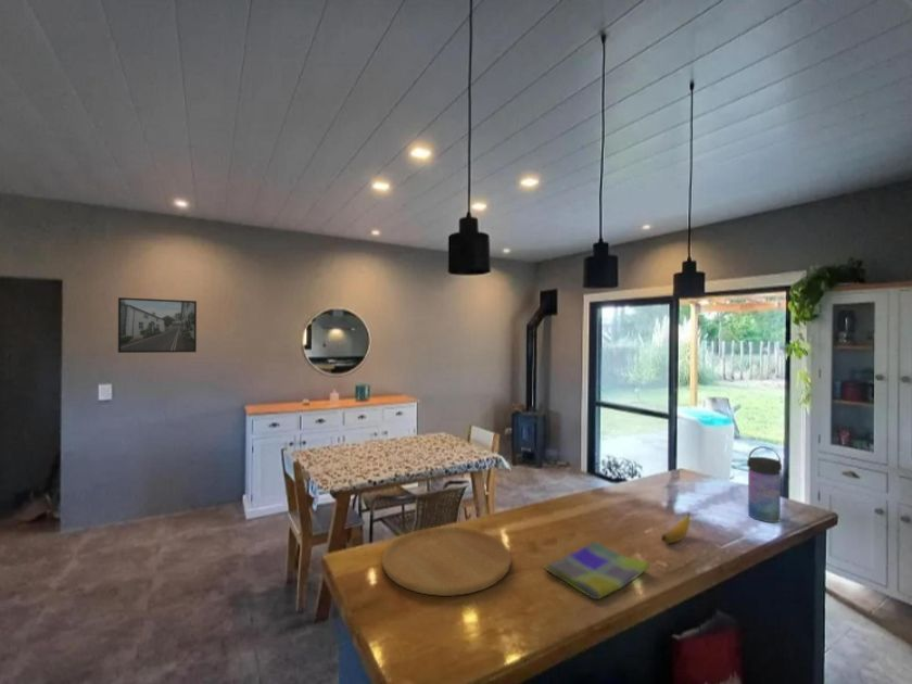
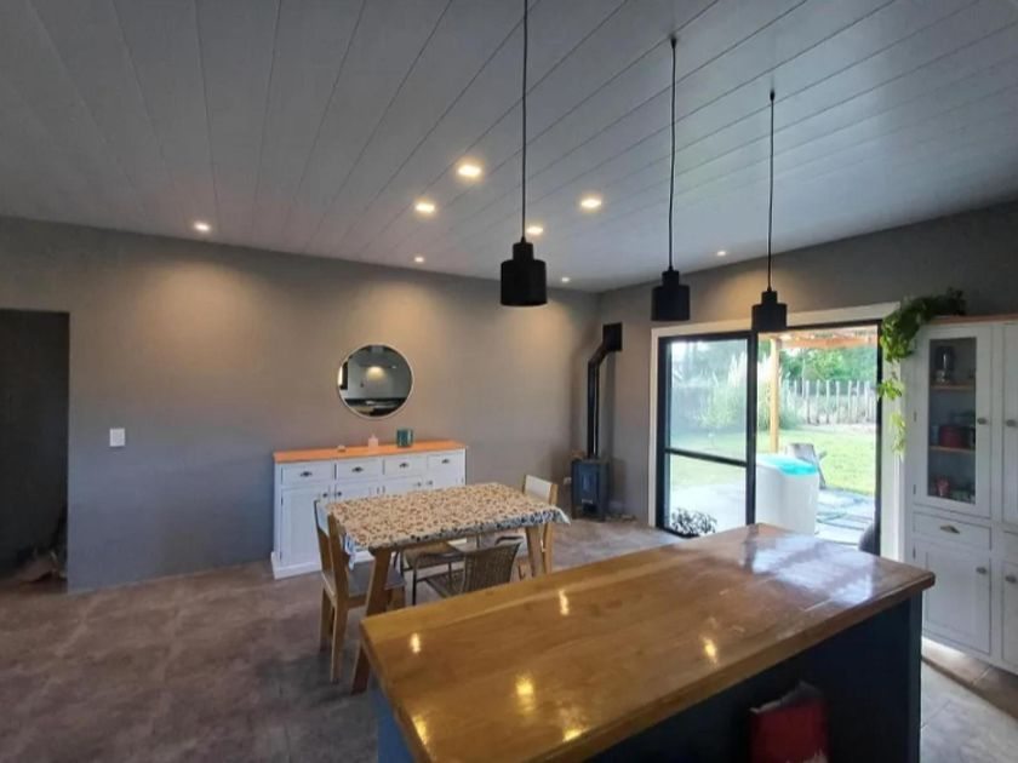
- banana [661,512,692,544]
- cutting board [381,525,512,597]
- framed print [117,296,198,354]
- water bottle [746,445,783,523]
- dish towel [542,541,650,600]
